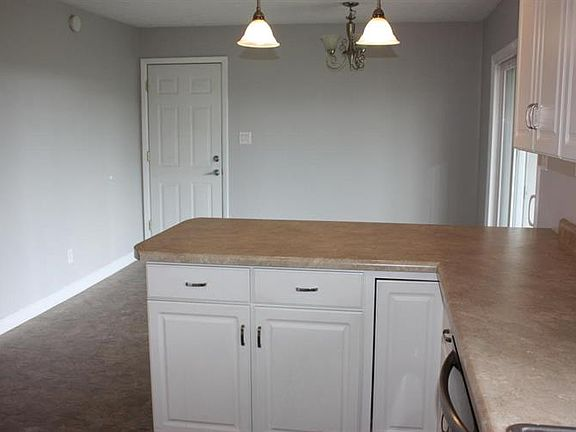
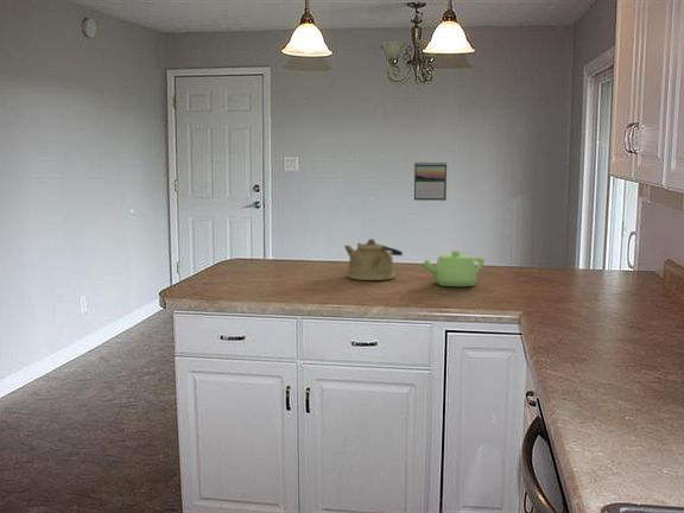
+ teapot [422,249,486,287]
+ kettle [343,238,404,281]
+ calendar [413,160,448,202]
